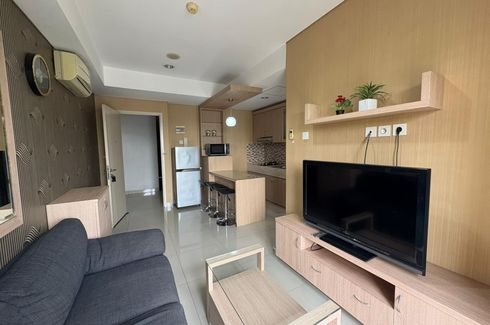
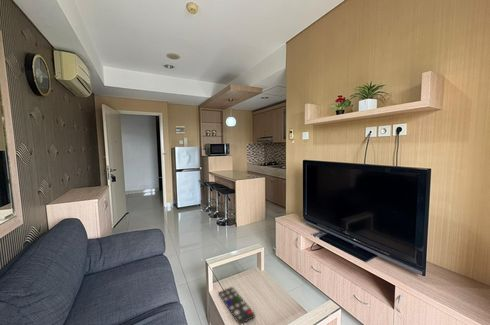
+ remote control [217,286,256,325]
